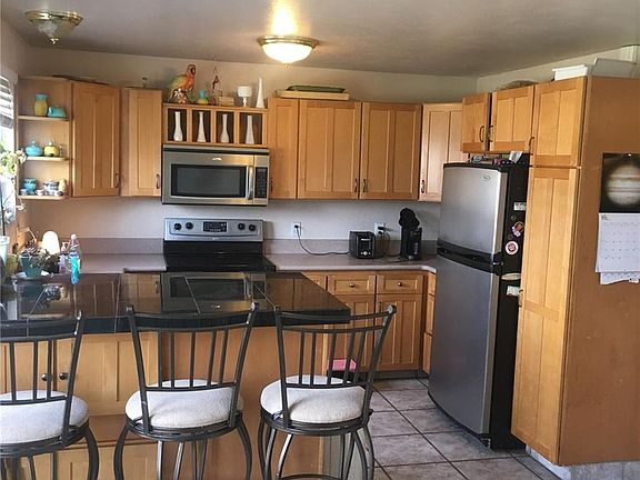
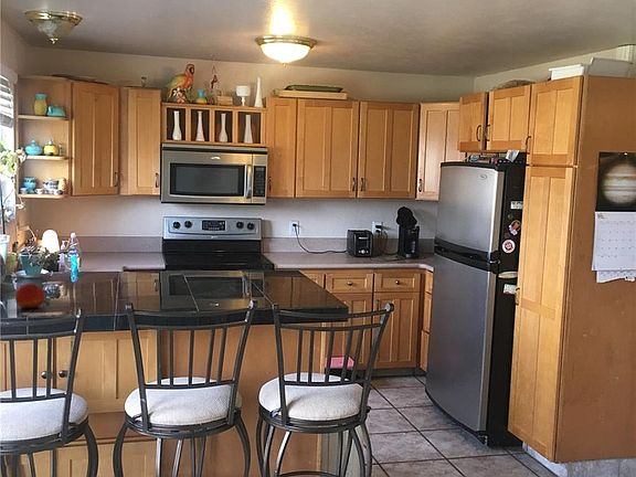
+ fruit [14,283,46,309]
